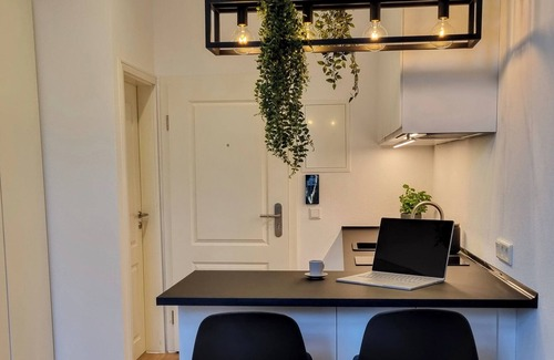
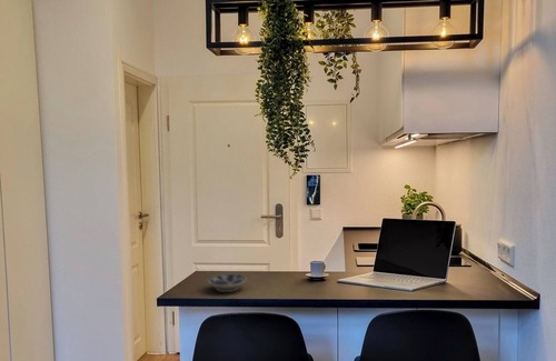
+ bowl [207,273,247,293]
